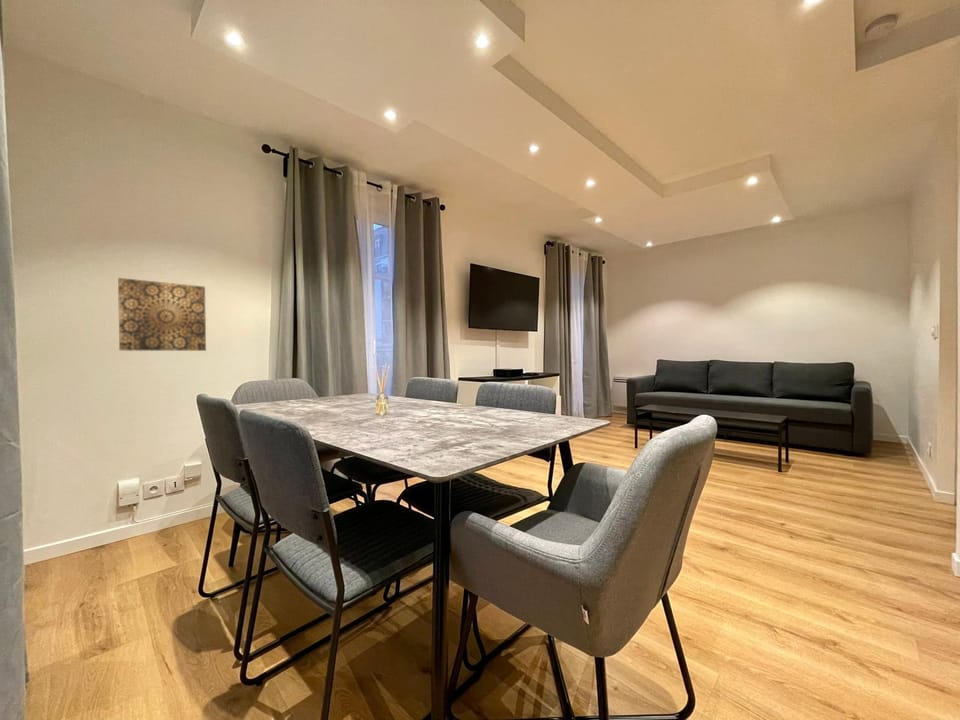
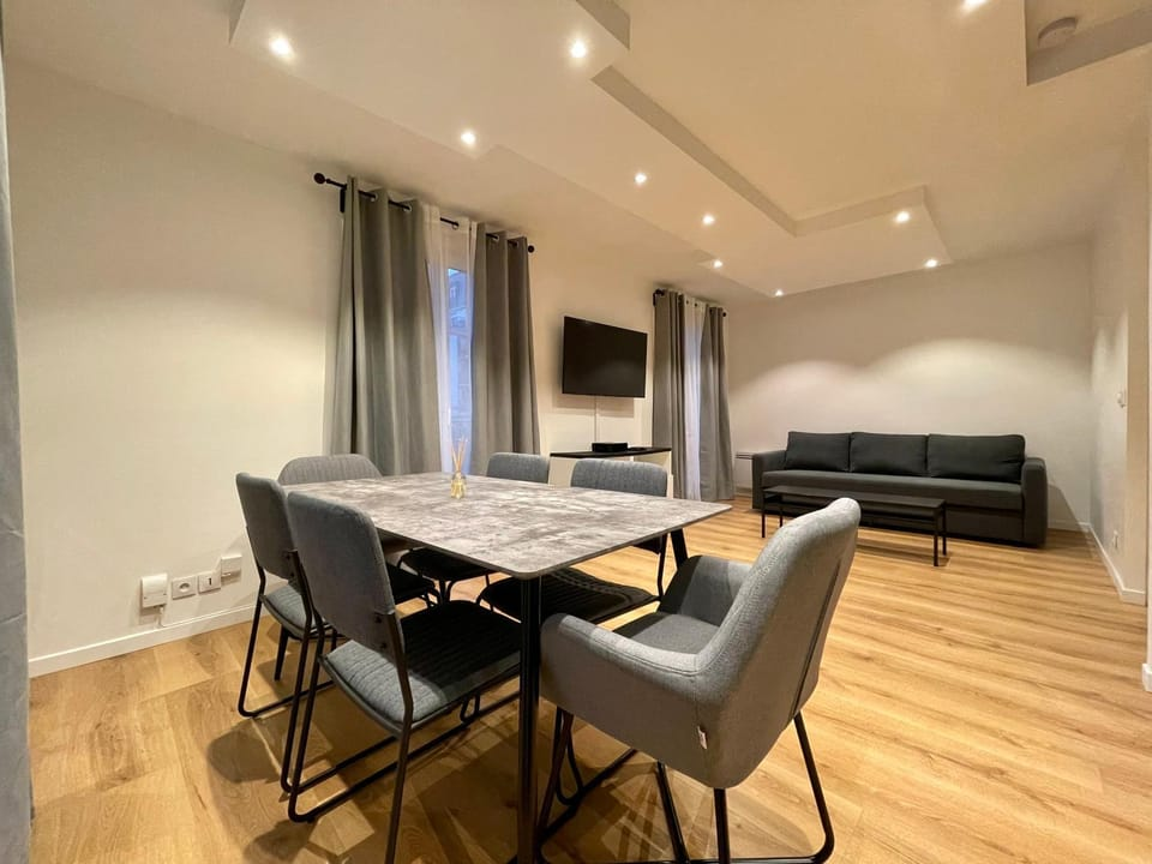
- wall art [117,277,207,352]
